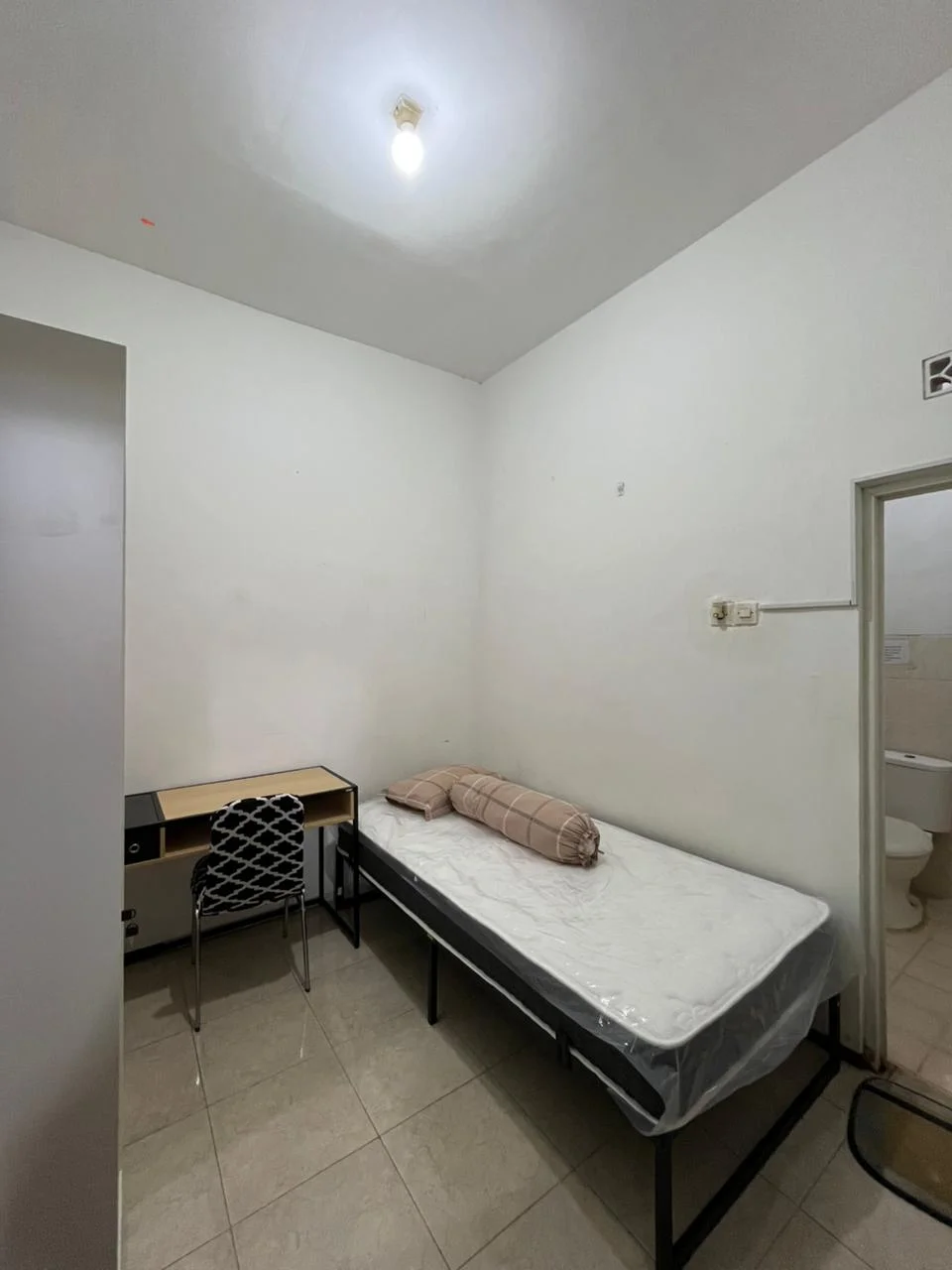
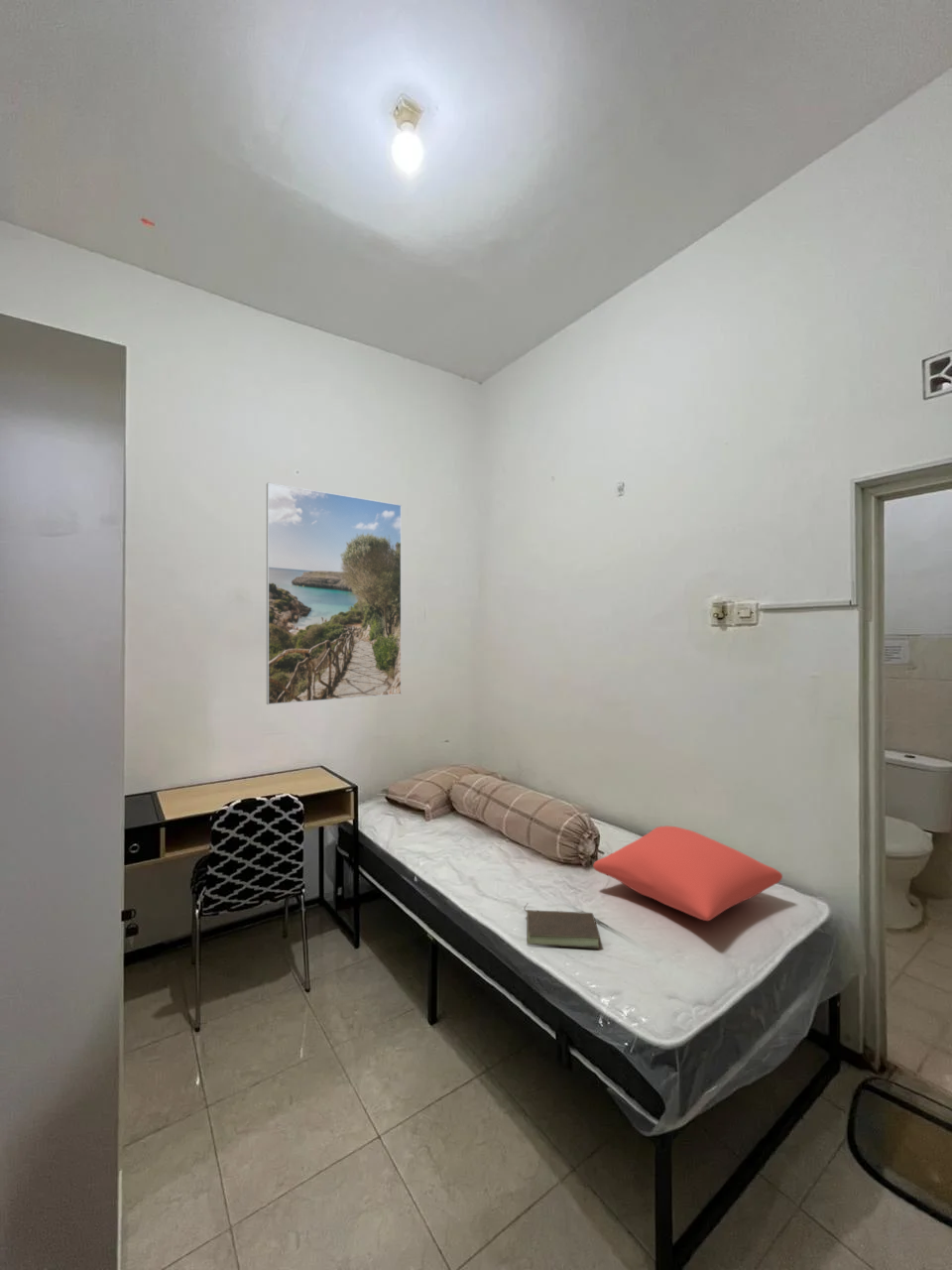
+ cushion [592,825,783,922]
+ book [524,902,601,950]
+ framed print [266,481,403,705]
